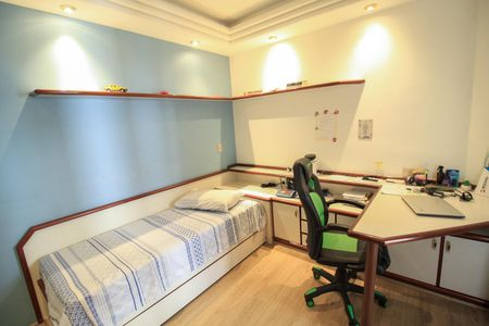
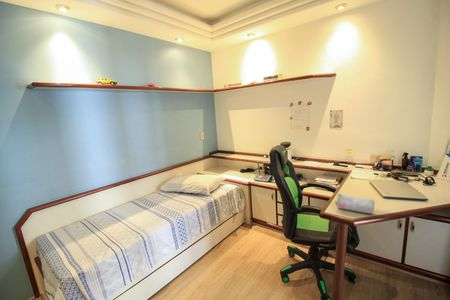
+ pencil case [334,193,376,215]
